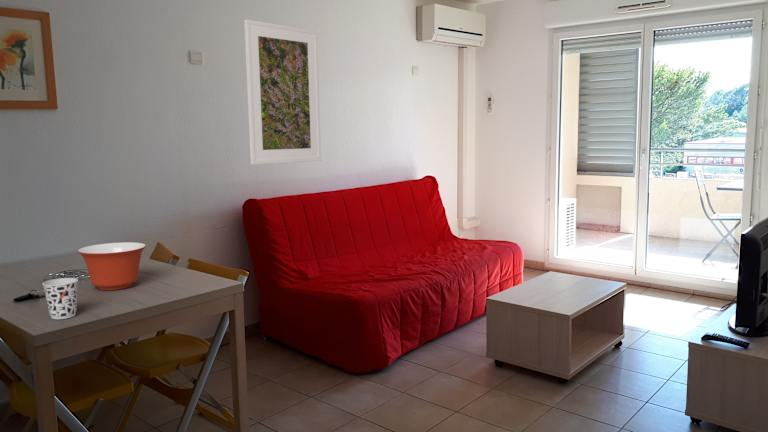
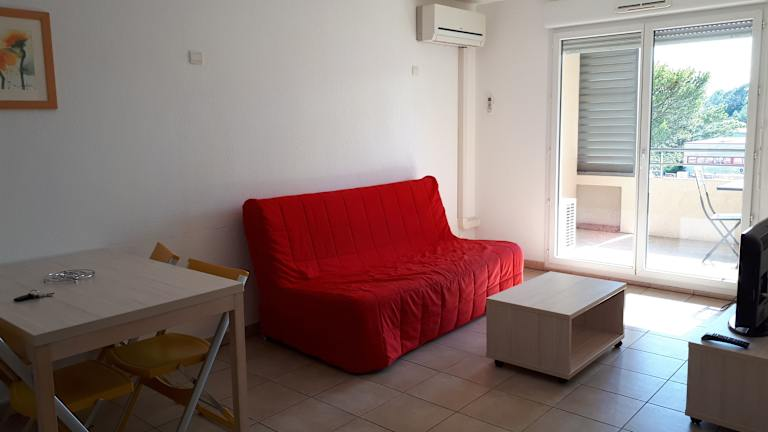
- cup [41,277,79,320]
- mixing bowl [77,241,147,291]
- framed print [243,18,322,165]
